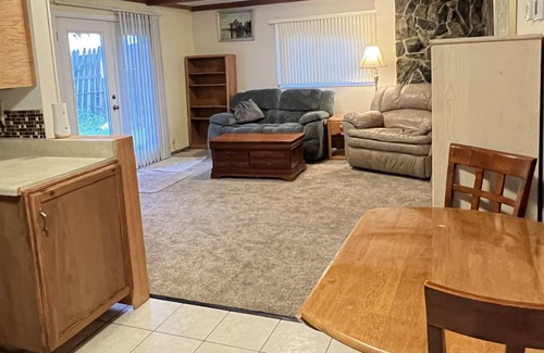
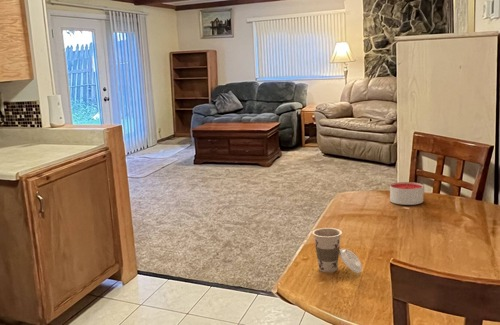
+ cup [311,227,363,274]
+ candle [389,181,424,206]
